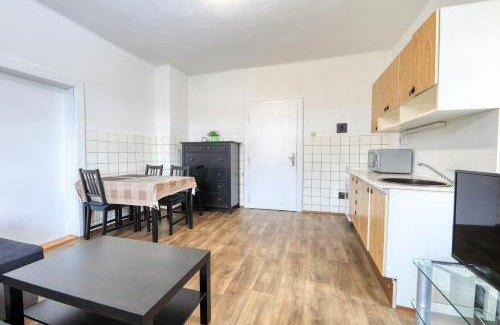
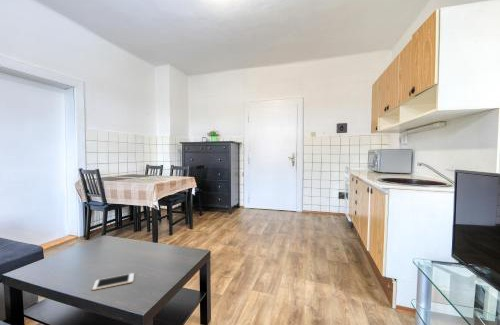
+ cell phone [91,272,135,291]
